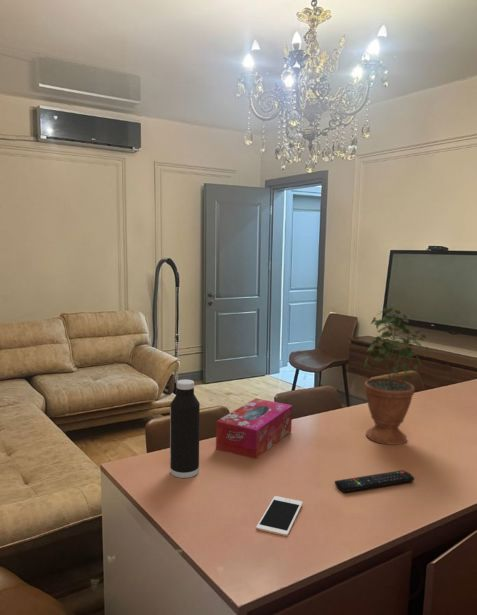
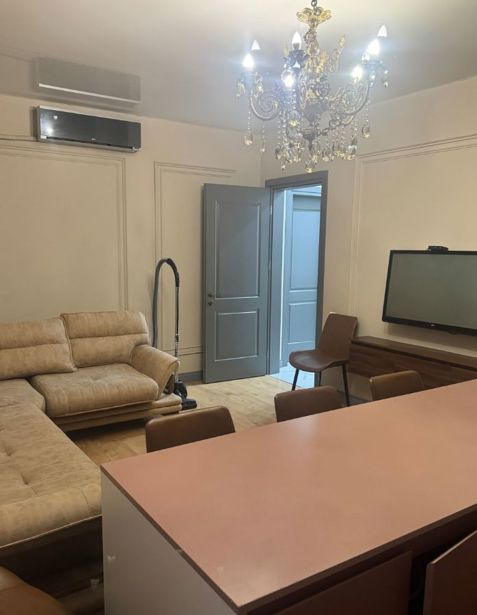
- water bottle [169,379,201,479]
- potted plant [363,303,430,446]
- remote control [334,469,415,493]
- tissue box [215,397,293,460]
- cell phone [255,495,304,537]
